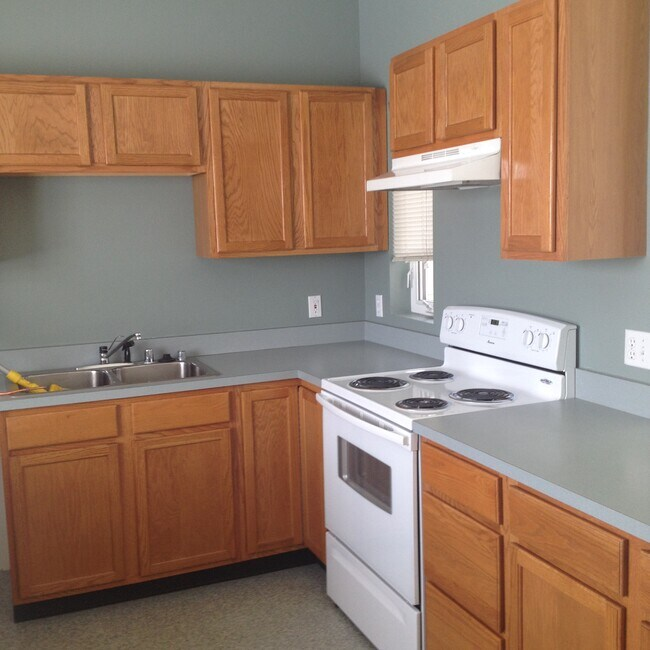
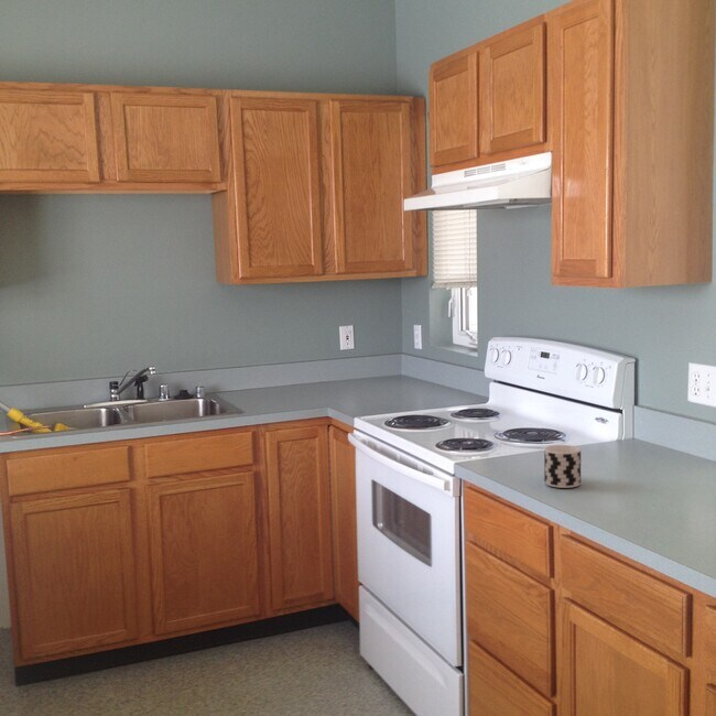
+ cup [543,444,582,489]
